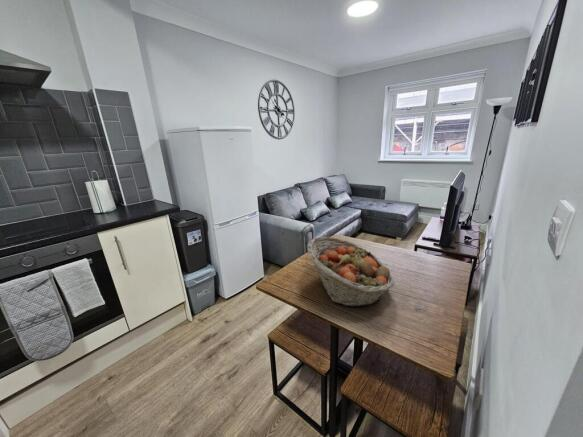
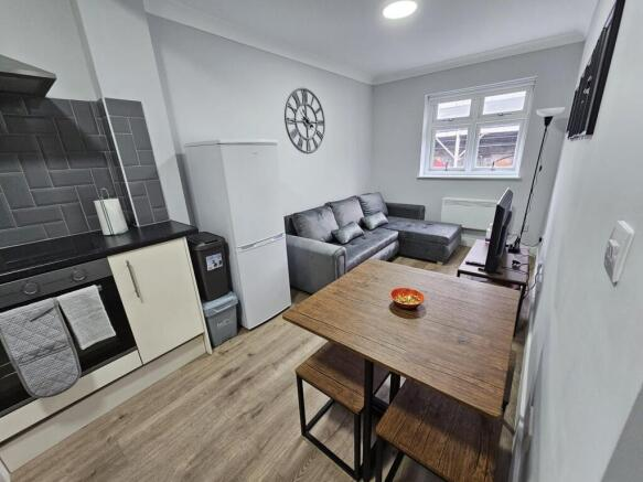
- fruit basket [306,236,395,308]
